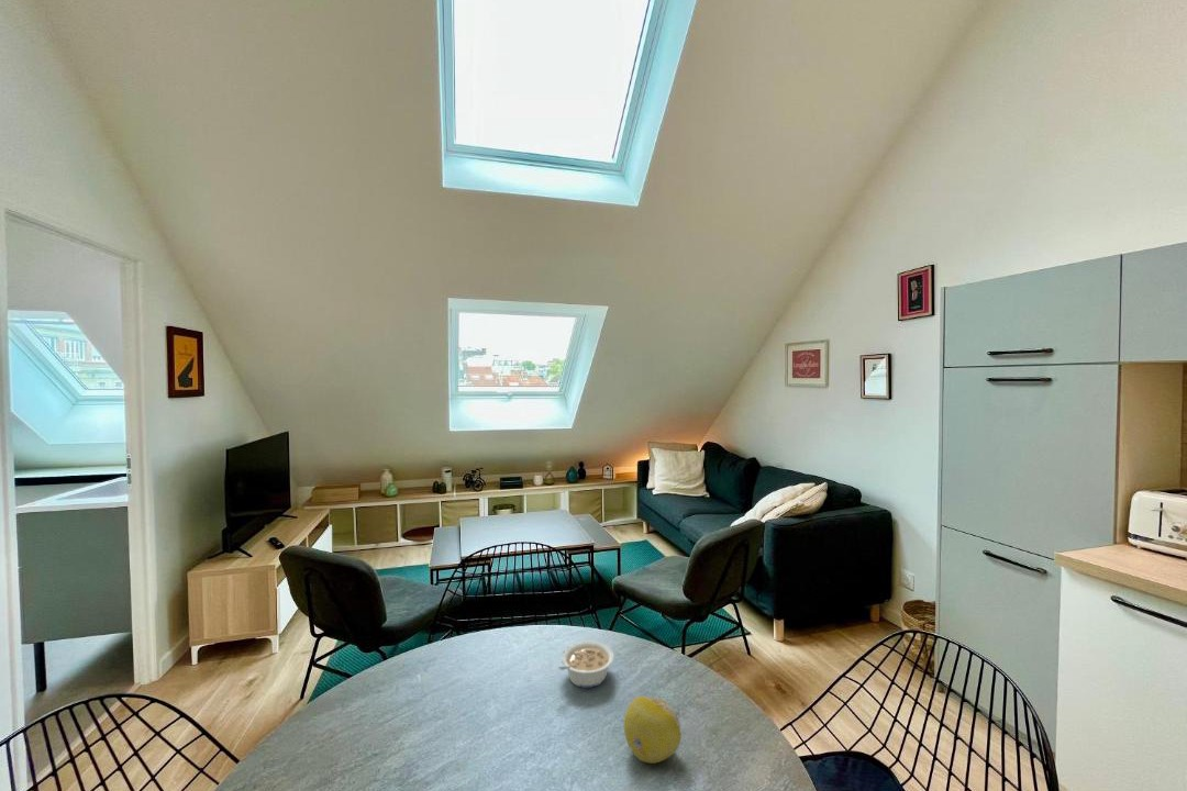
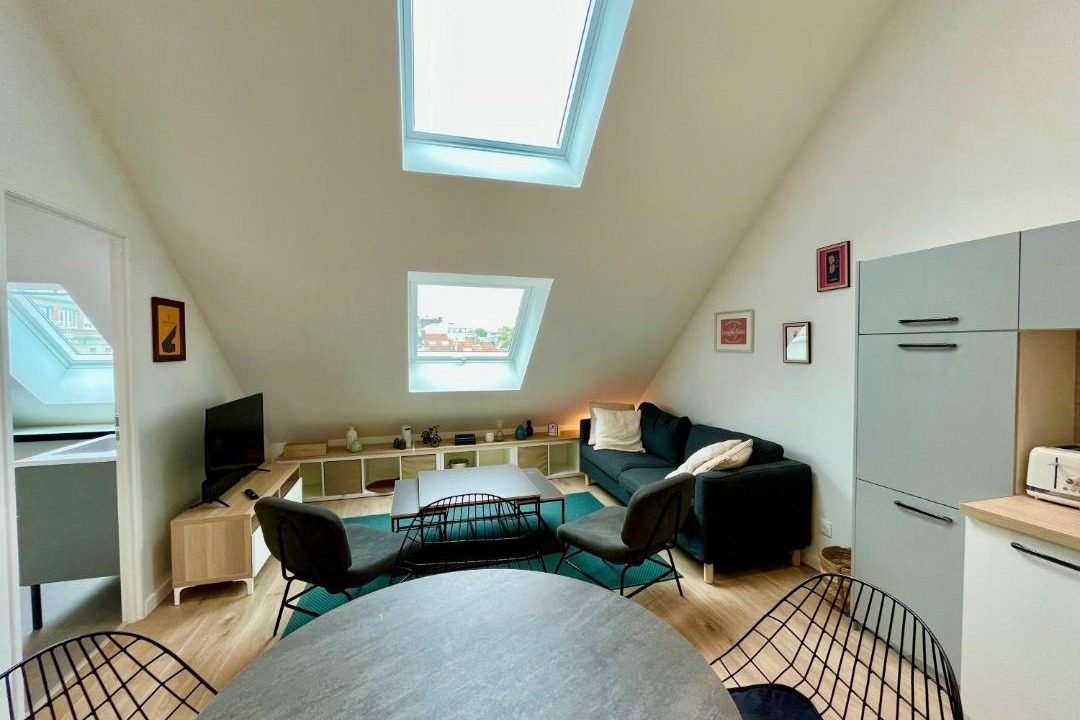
- legume [557,639,615,689]
- fruit [623,695,683,765]
